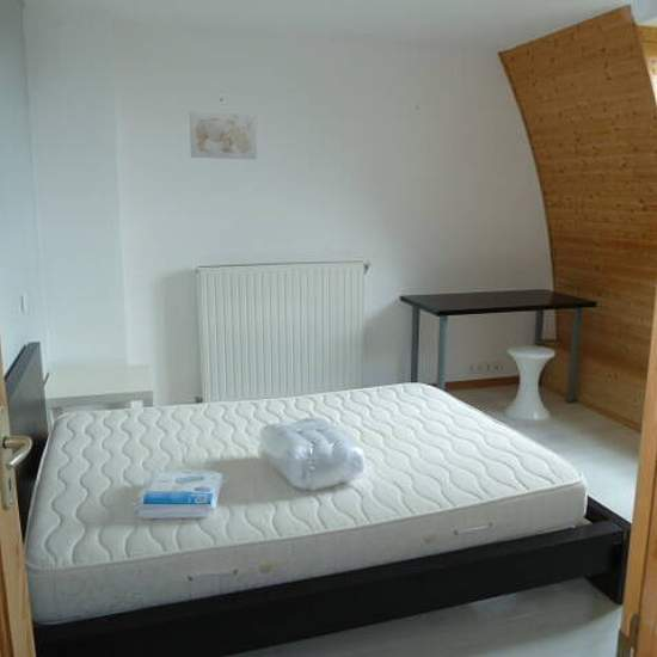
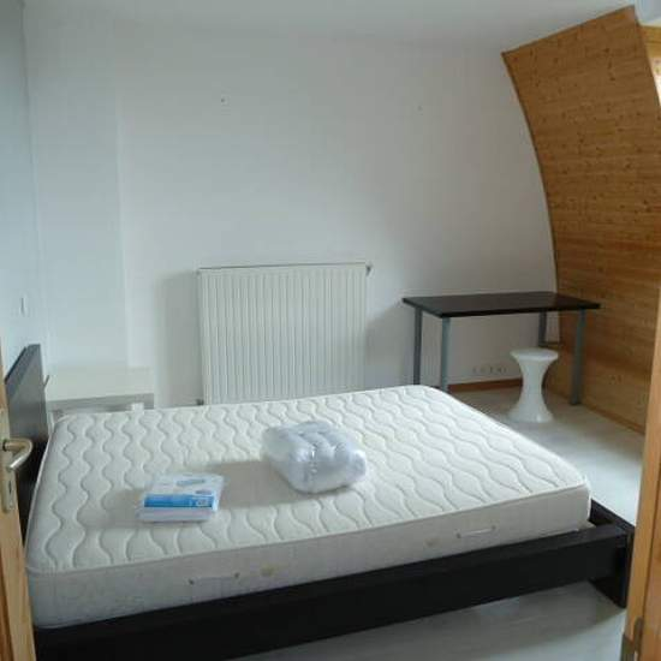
- wall art [189,110,258,160]
